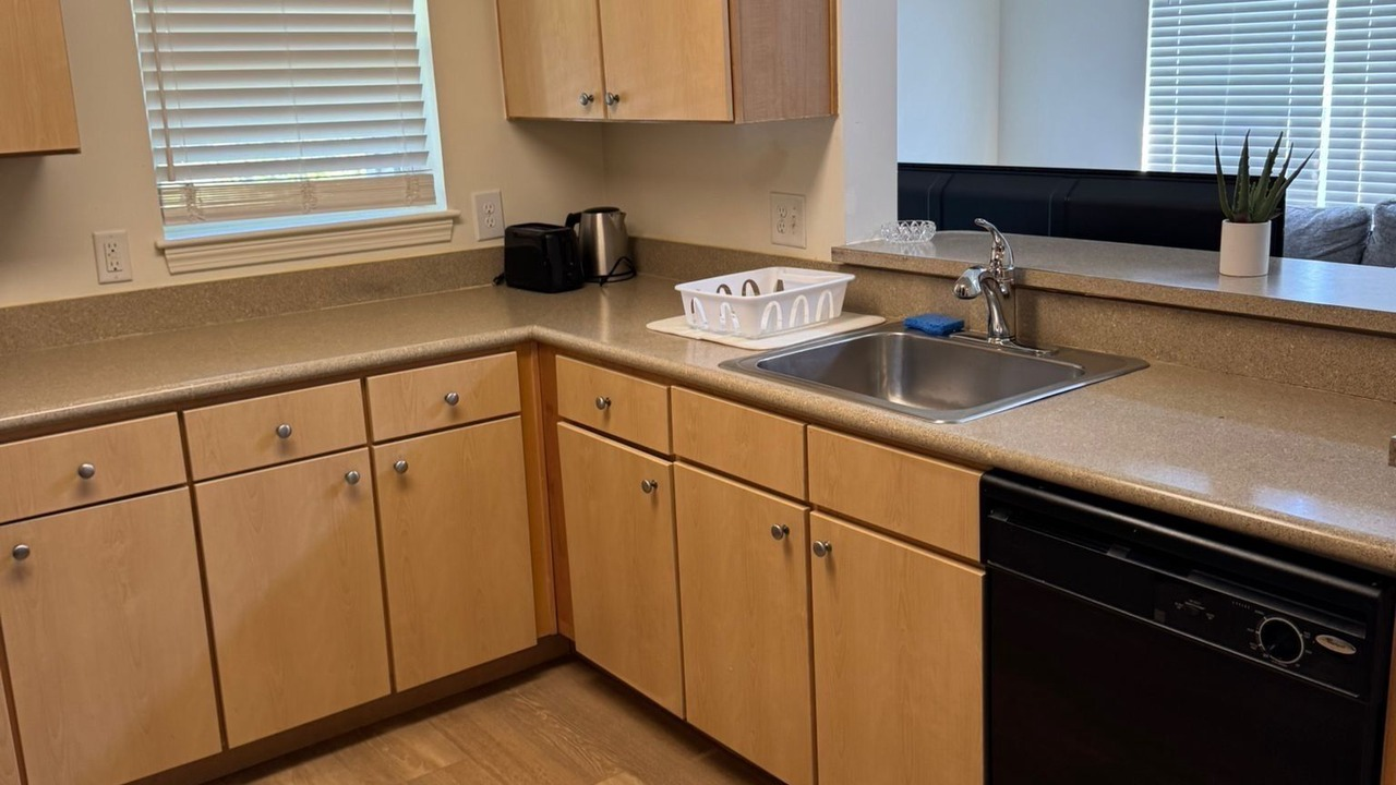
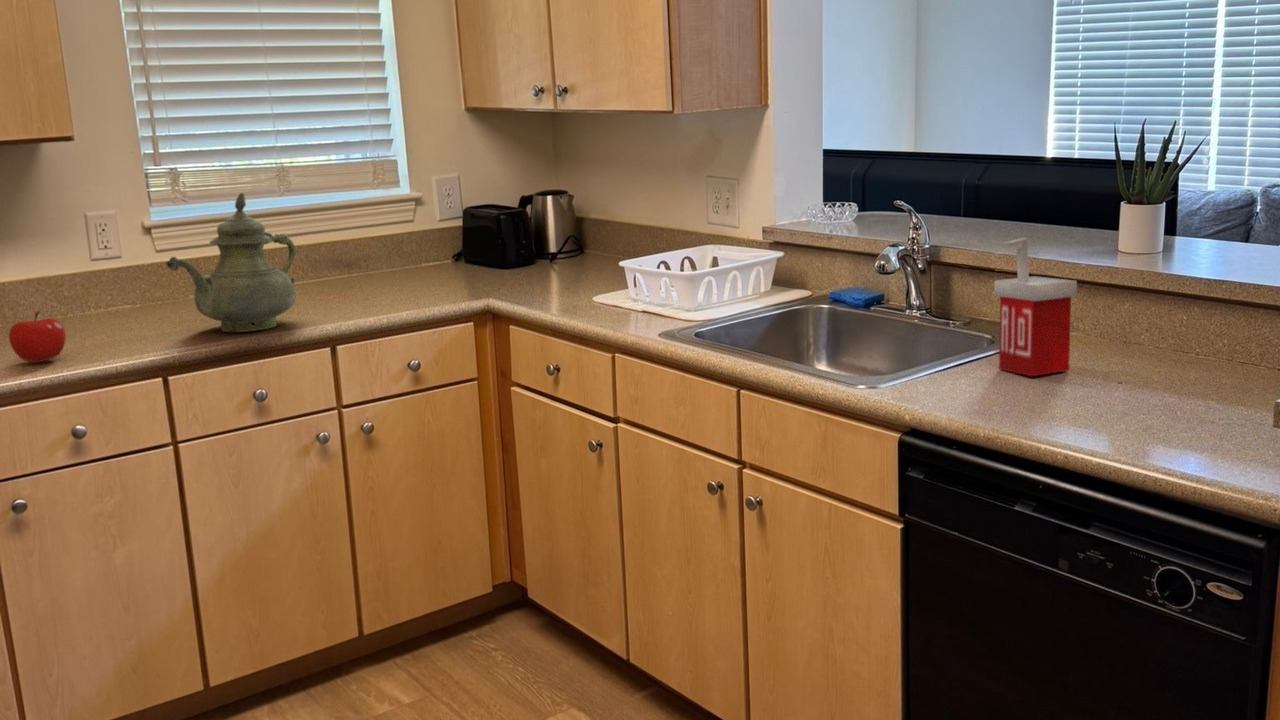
+ teapot [166,192,297,333]
+ fruit [8,310,67,363]
+ soap dispenser [993,237,1078,377]
